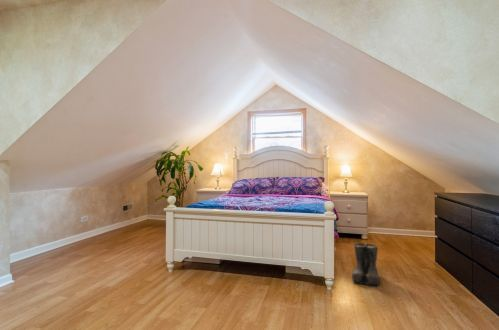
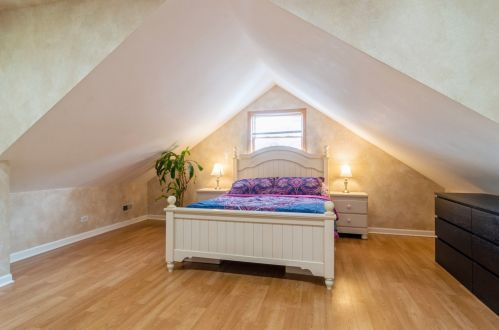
- boots [351,242,381,286]
